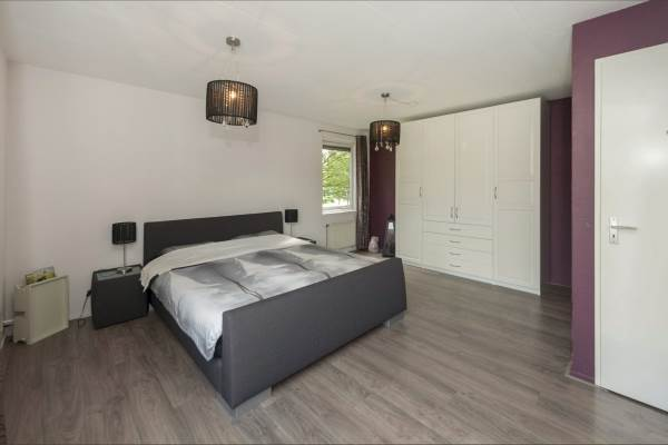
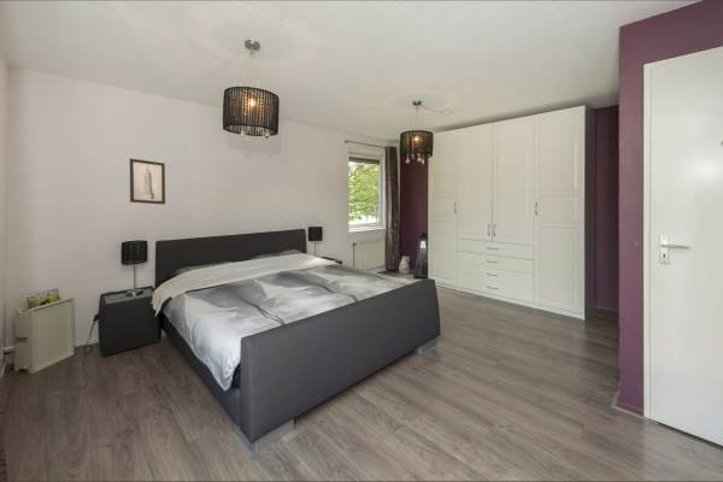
+ wall art [129,158,166,206]
